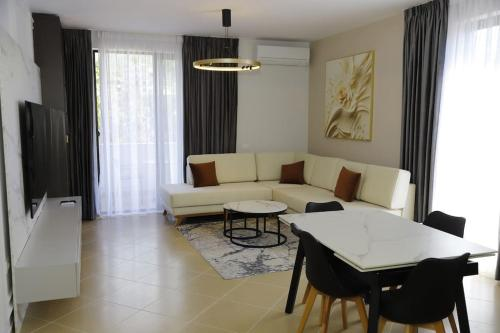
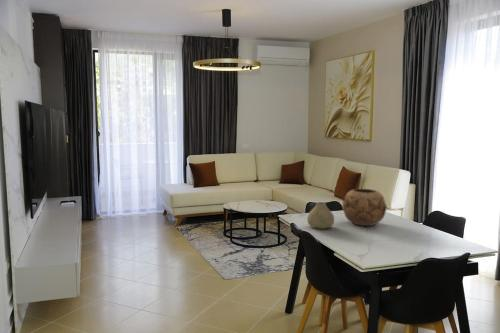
+ vase [306,201,335,230]
+ decorative bowl [341,188,388,227]
